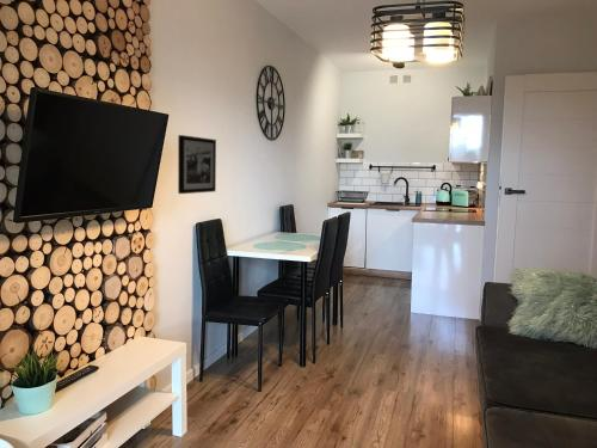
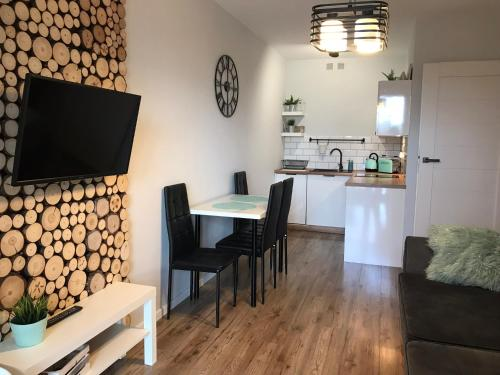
- picture frame [177,134,217,195]
